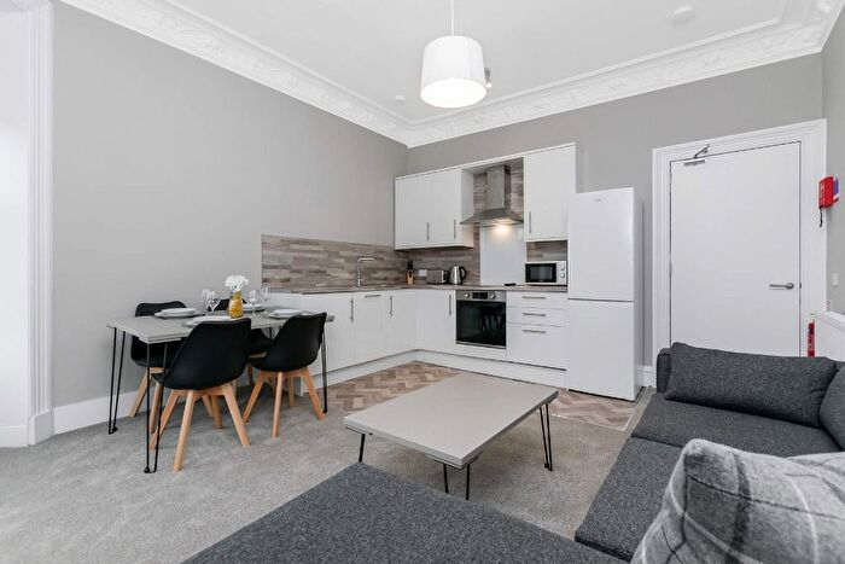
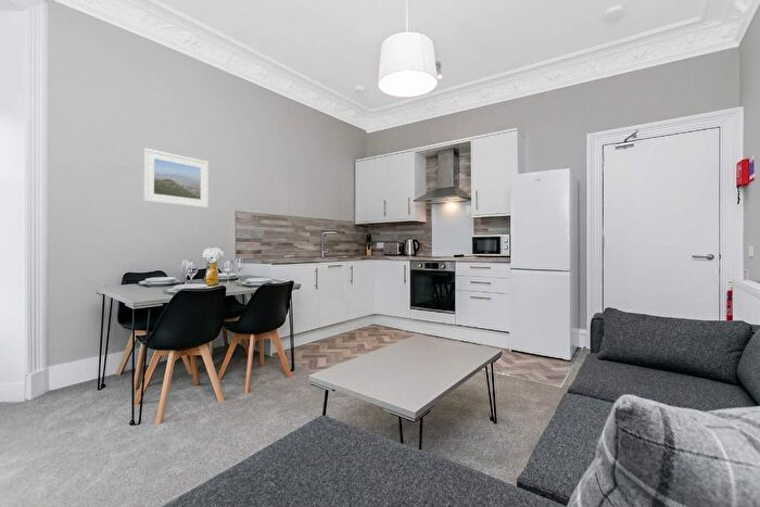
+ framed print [143,148,210,208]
